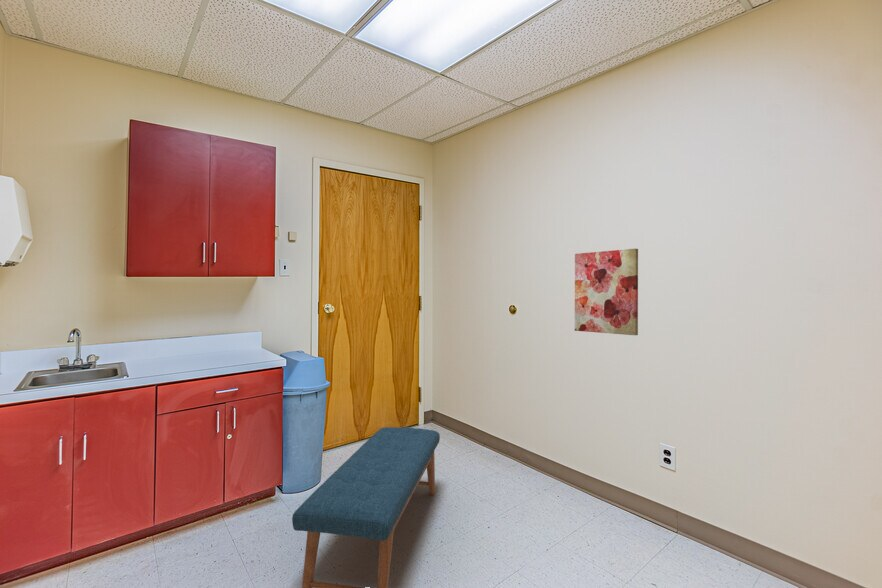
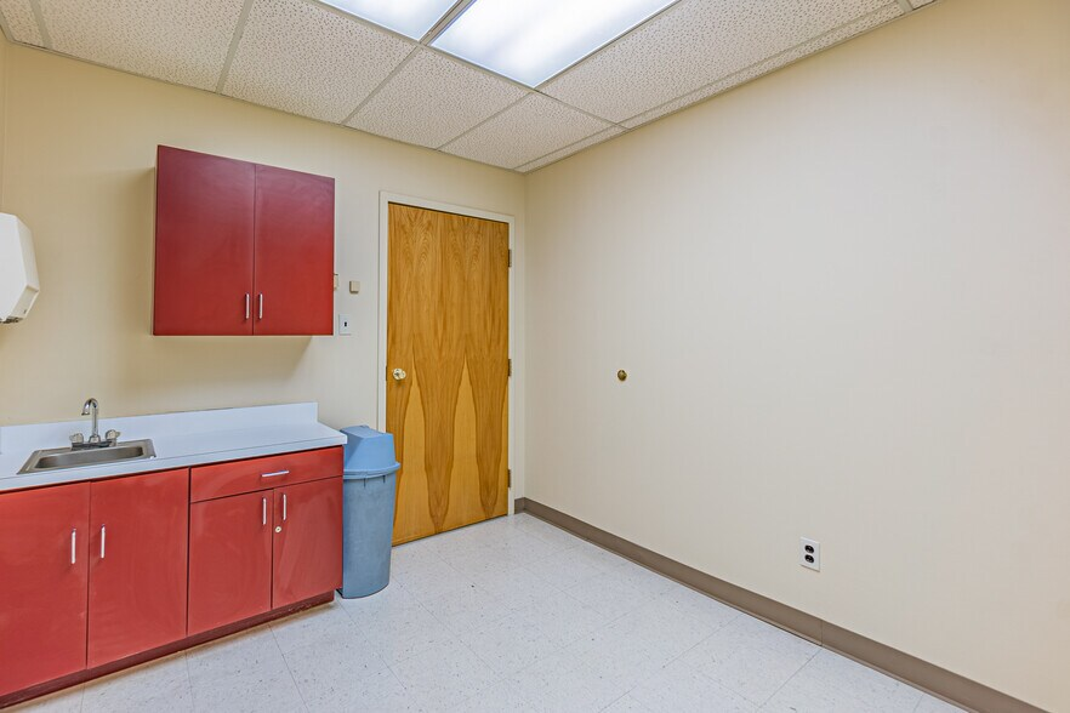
- wall art [574,248,639,336]
- bench [291,426,441,588]
